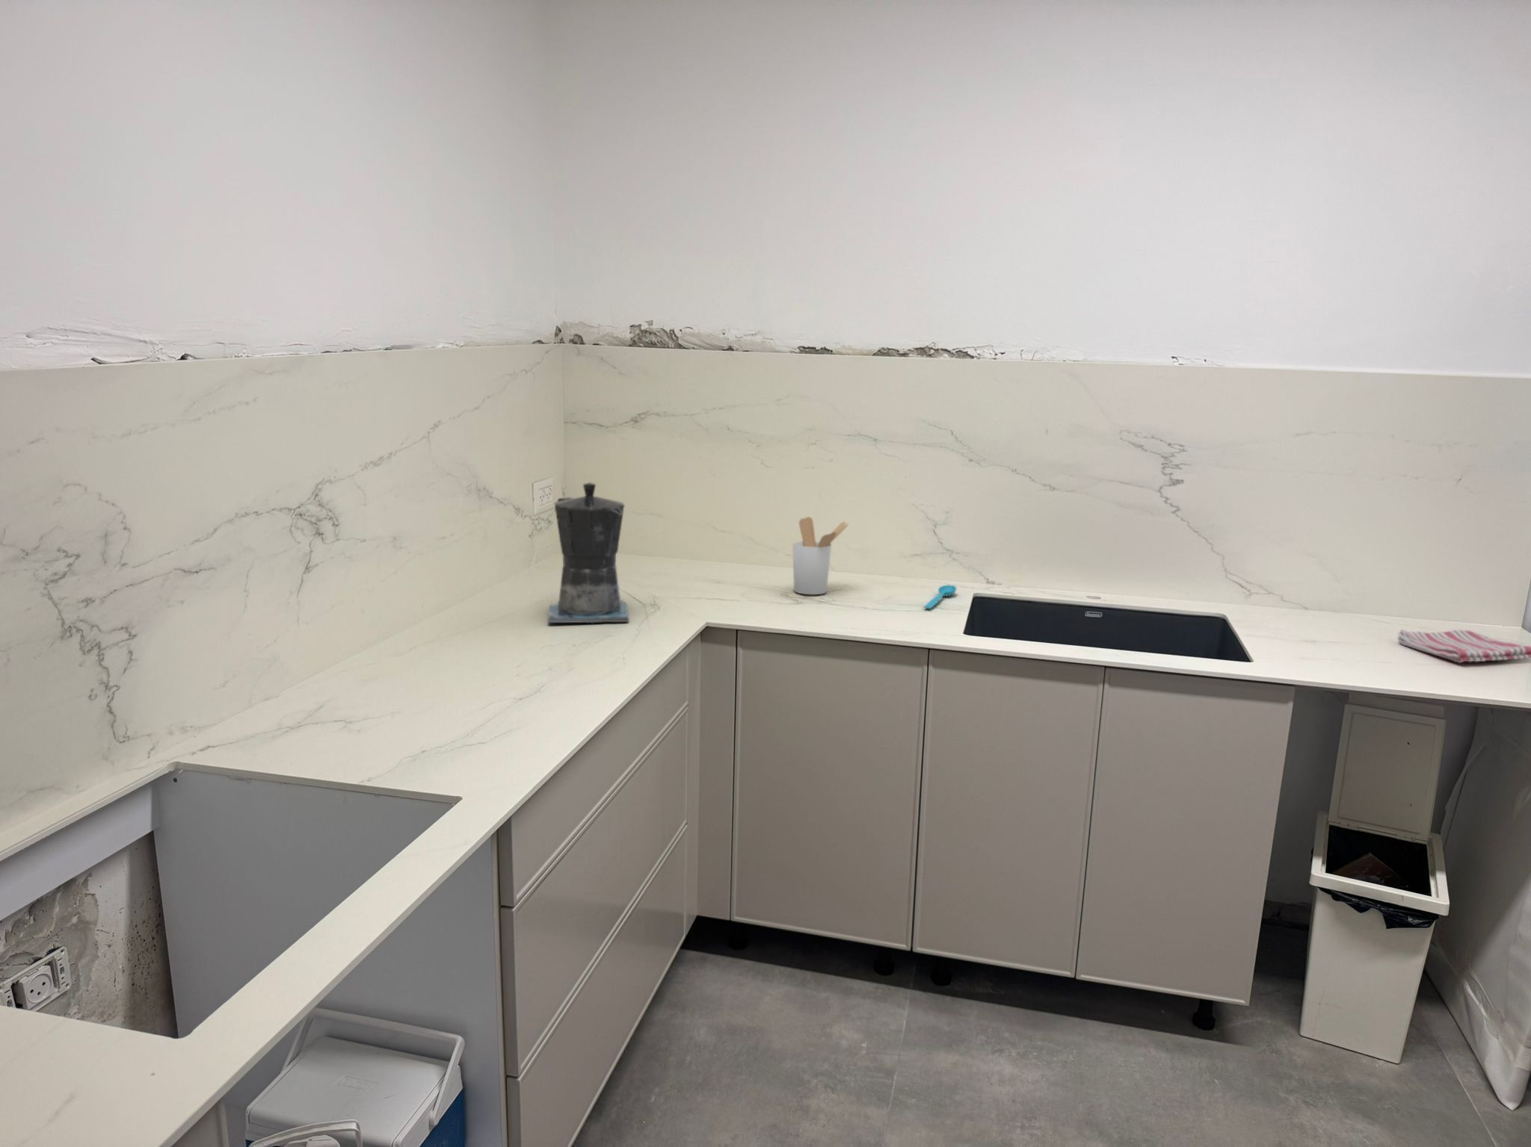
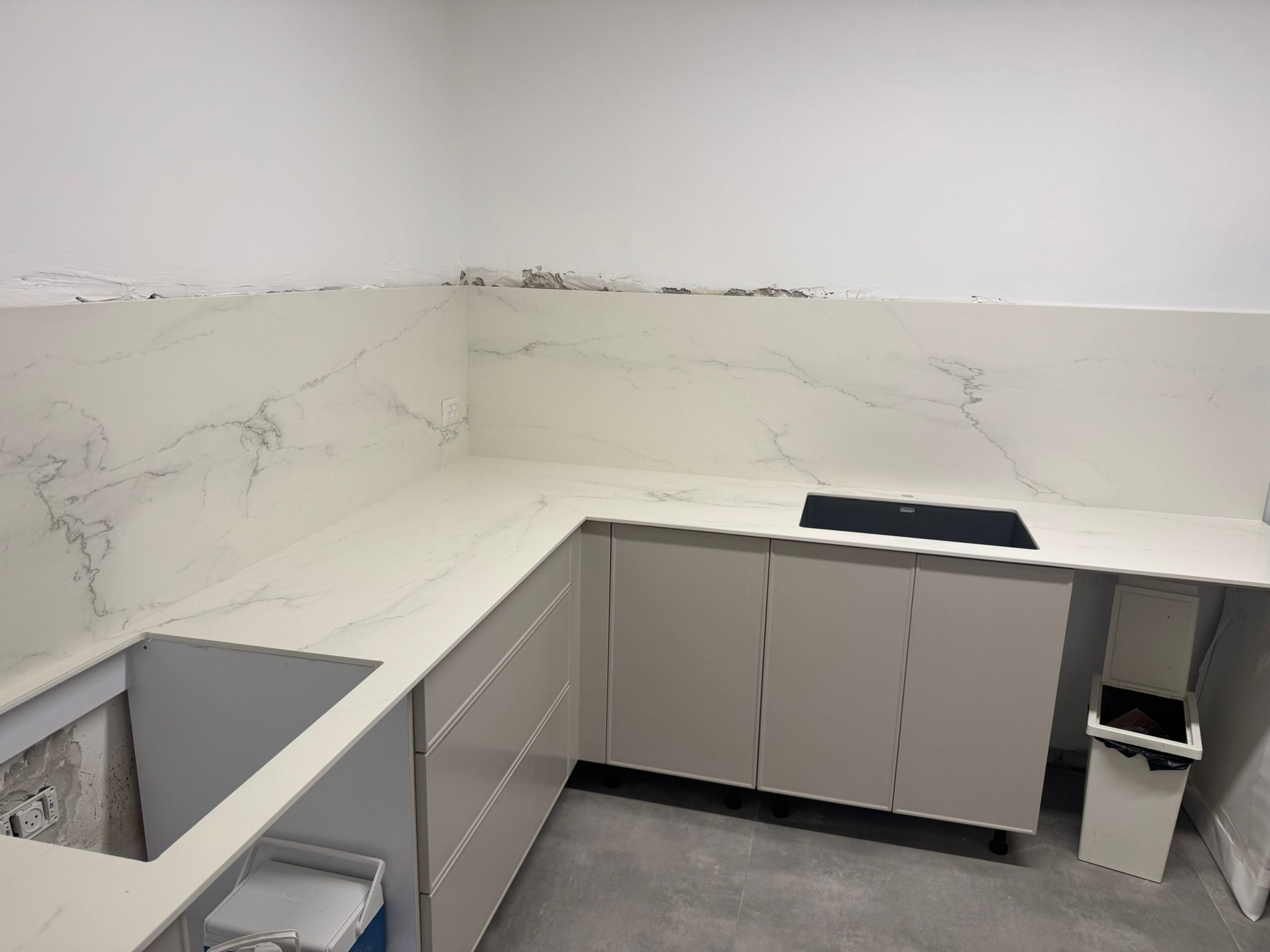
- dish towel [1396,629,1531,663]
- spoon [923,584,957,610]
- coffee maker [547,482,629,624]
- utensil holder [792,516,849,595]
